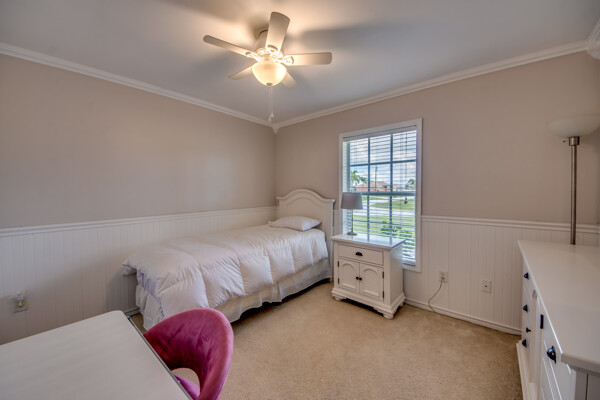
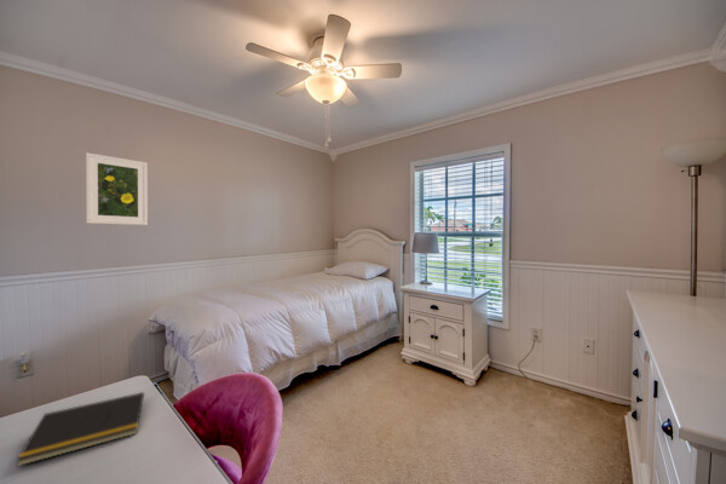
+ notepad [15,391,145,468]
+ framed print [85,151,149,226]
